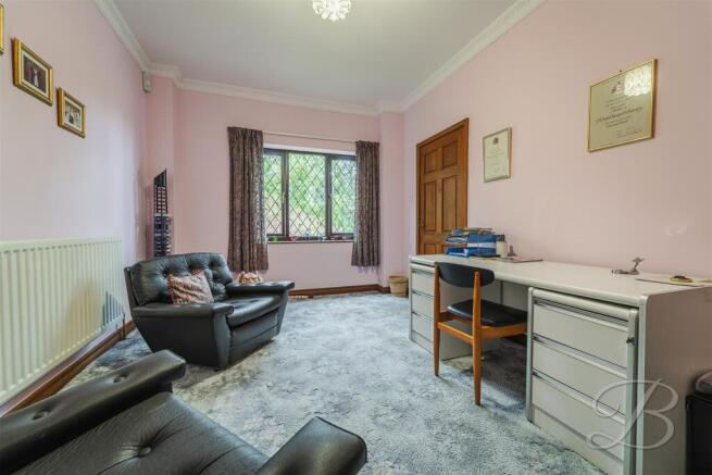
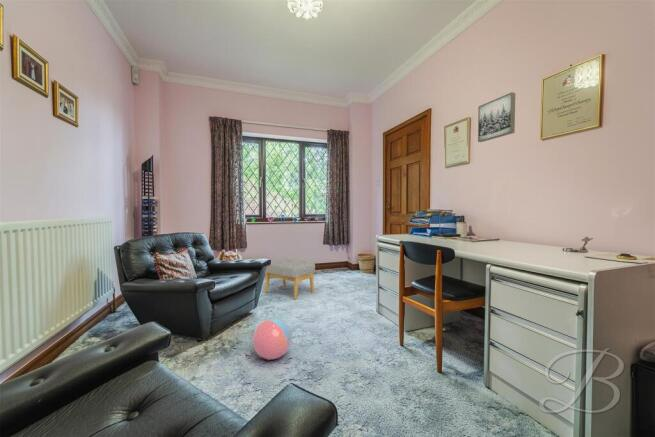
+ ball [252,317,293,361]
+ wall art [477,91,516,143]
+ footstool [264,258,316,300]
